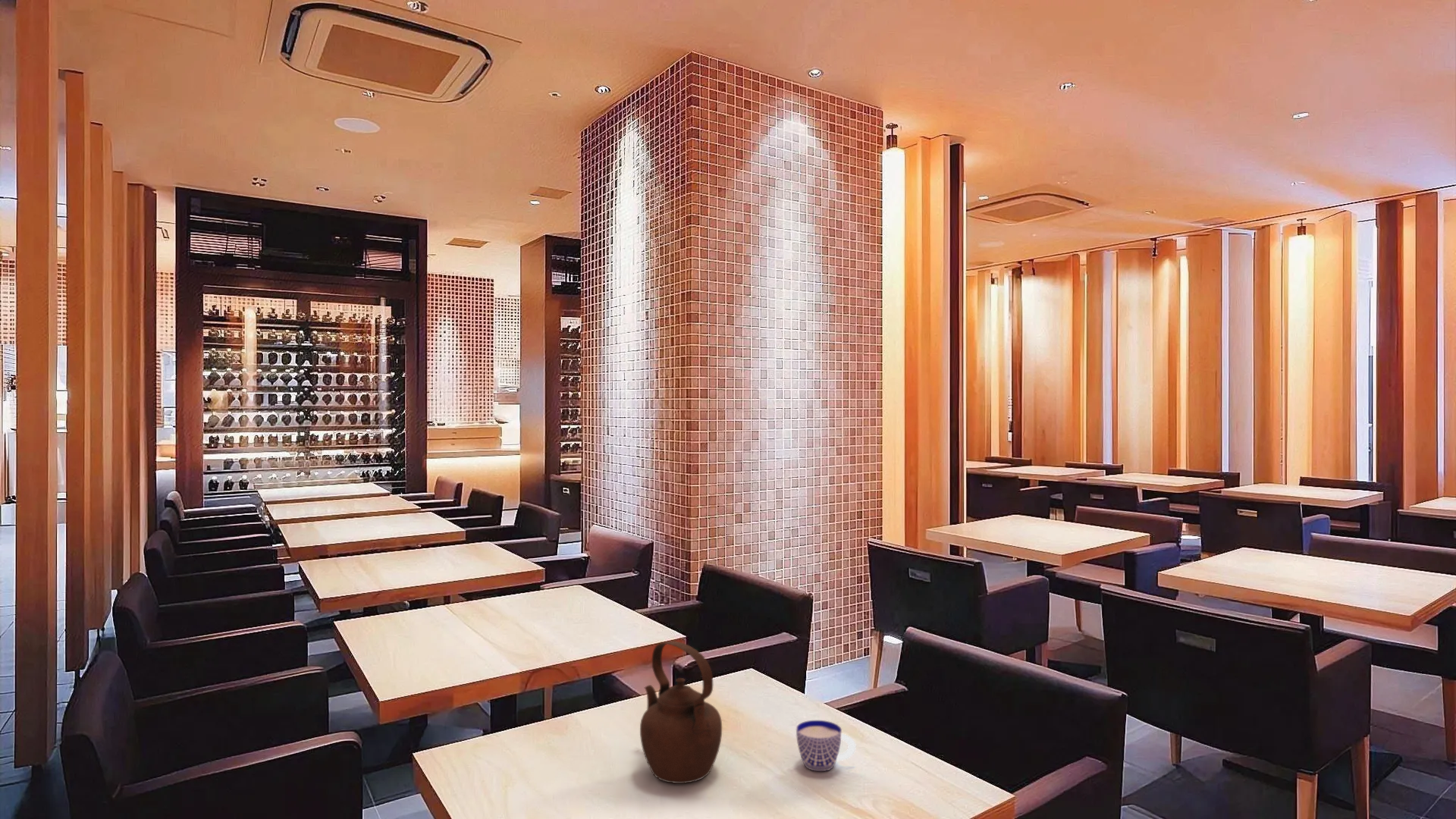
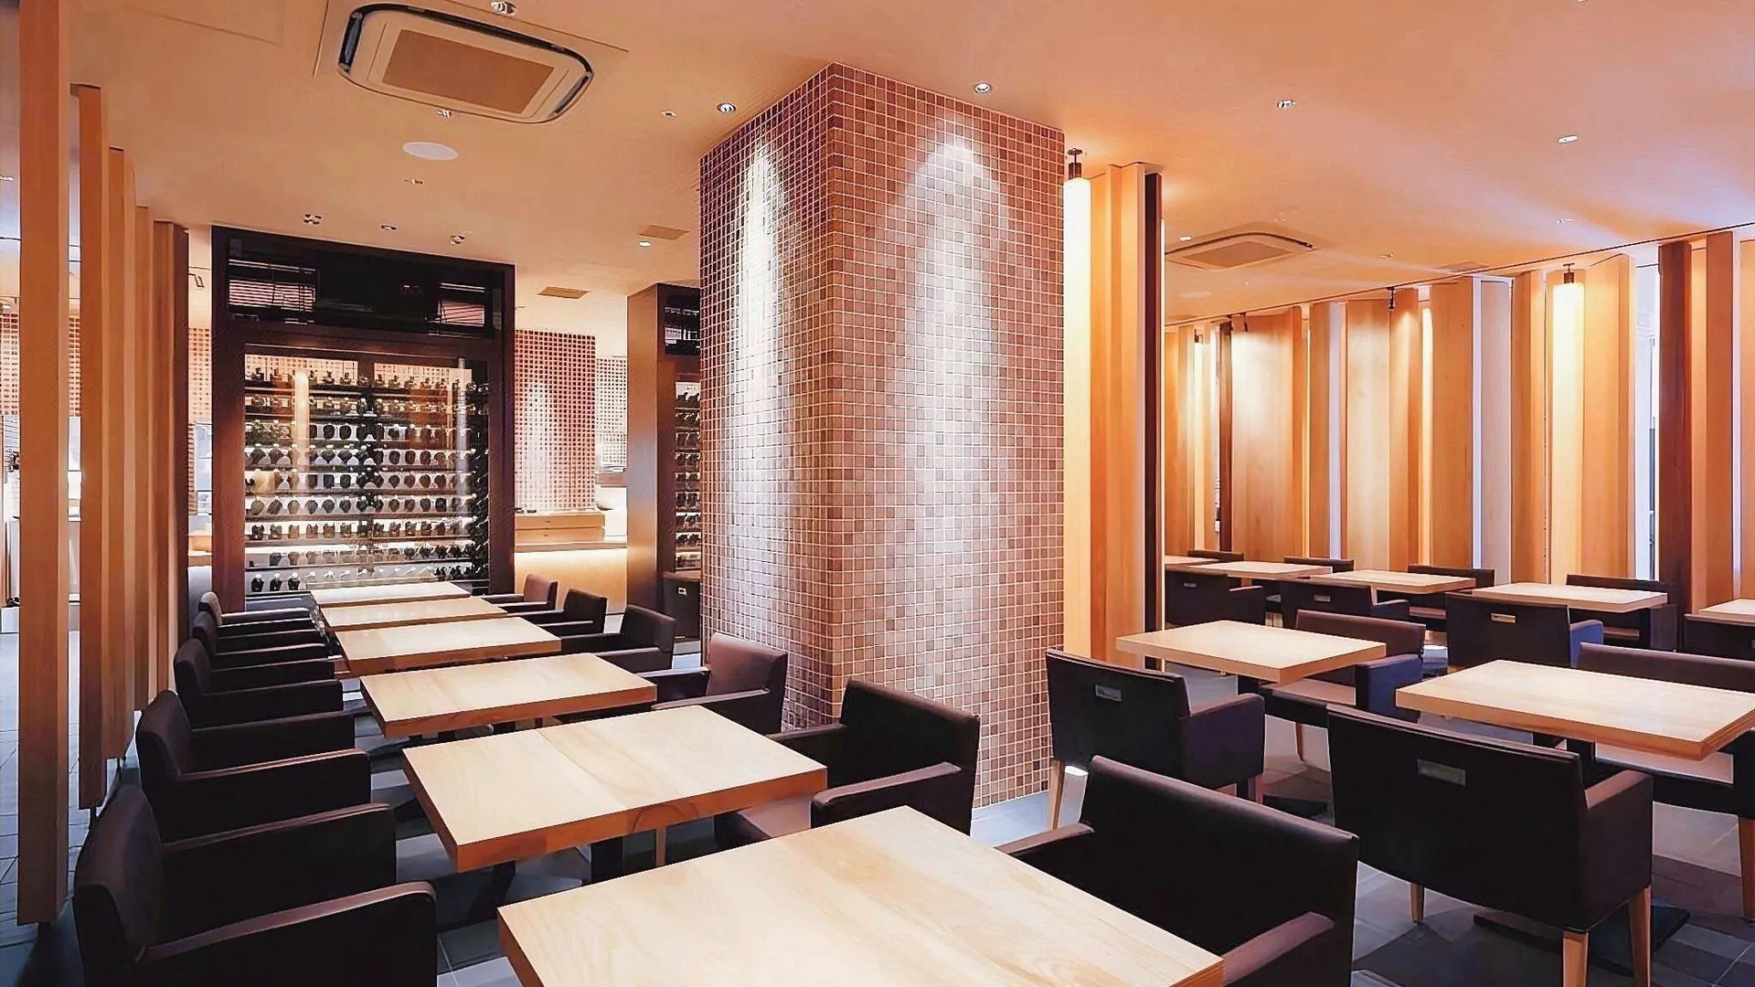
- teapot [639,640,723,784]
- cup [795,720,857,772]
